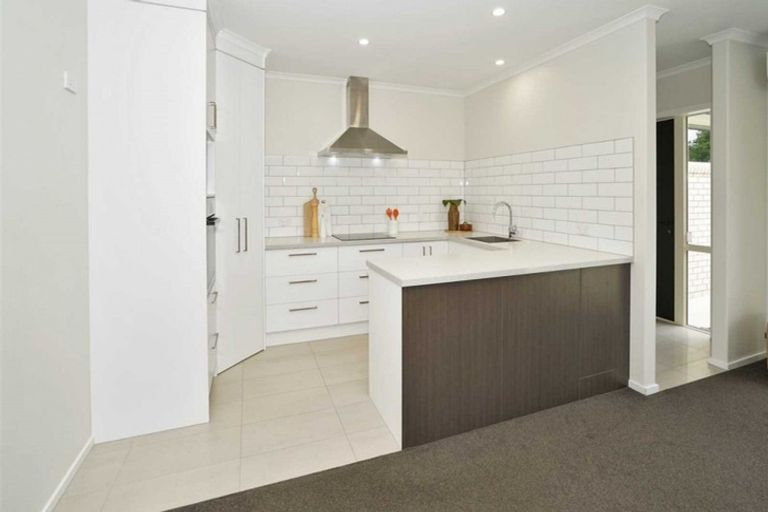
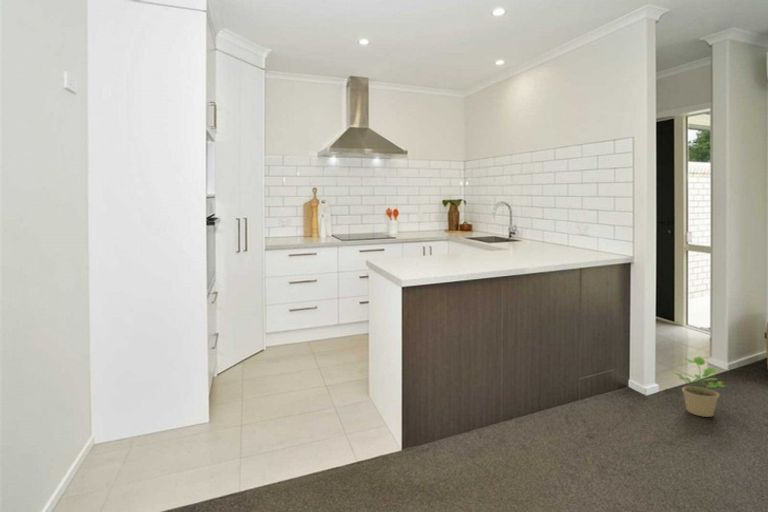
+ potted plant [673,356,726,418]
